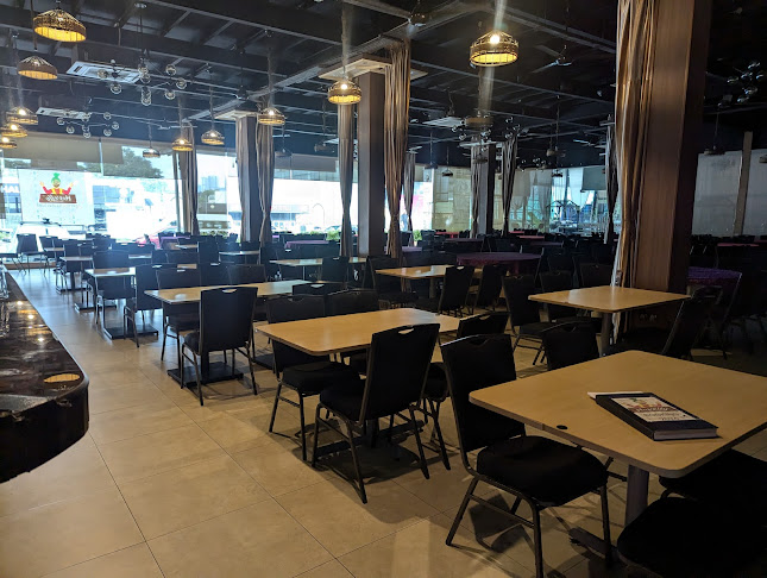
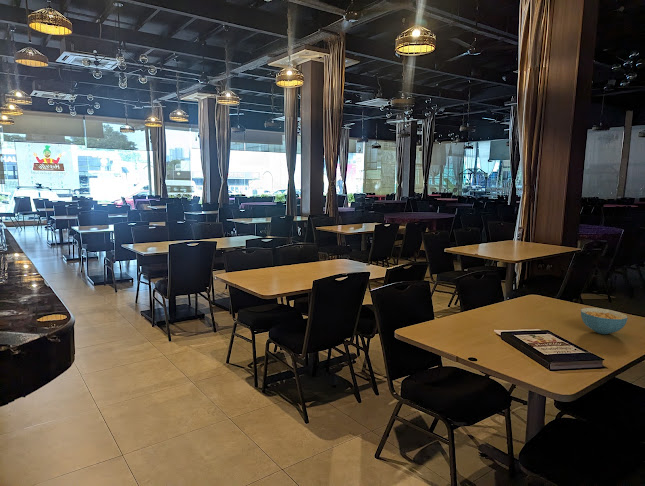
+ cereal bowl [580,307,629,335]
